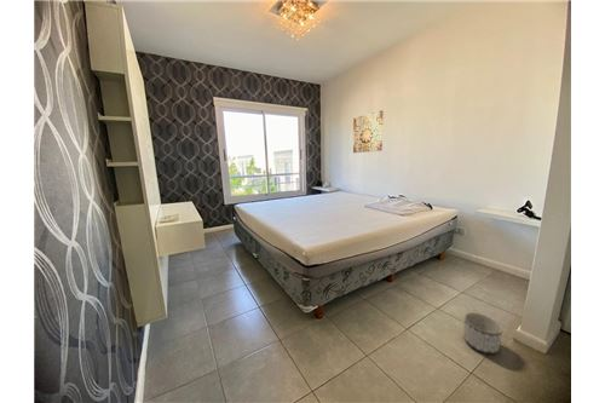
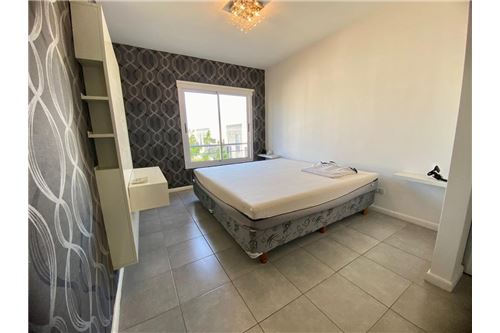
- wall art [352,109,385,154]
- planter [462,311,503,355]
